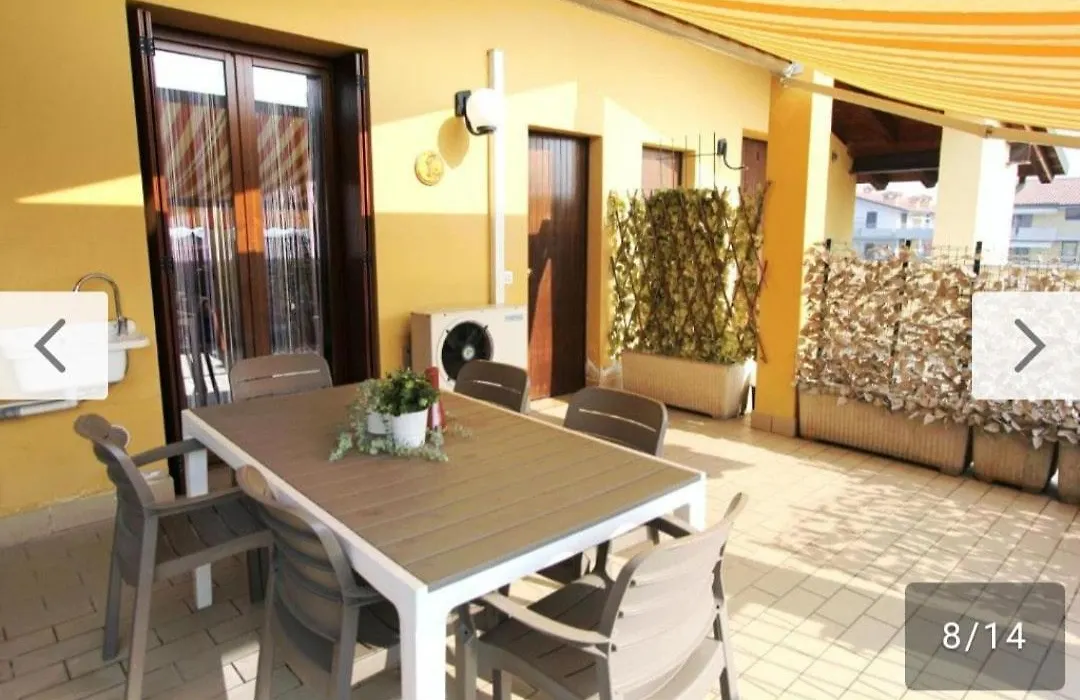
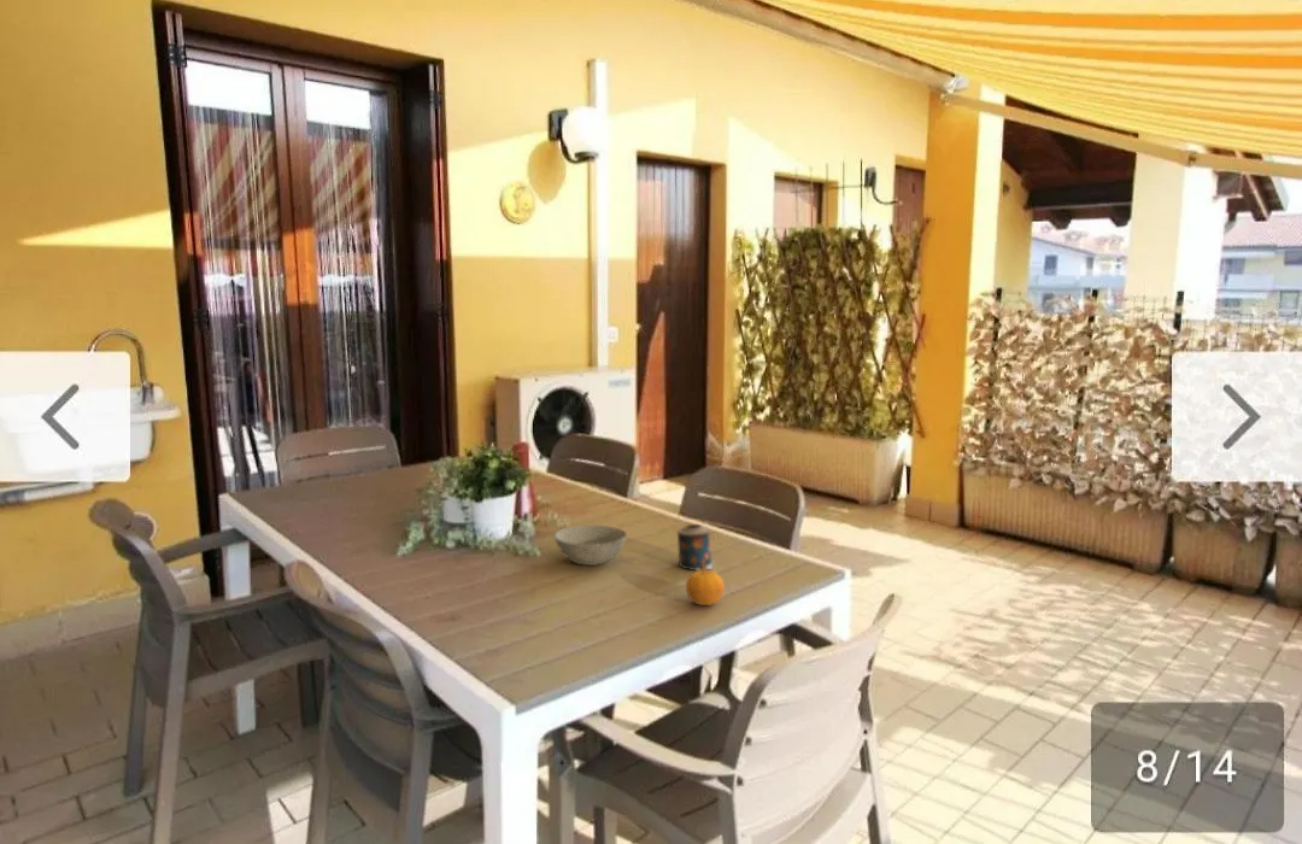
+ candle [676,523,714,572]
+ bowl [553,524,628,567]
+ fruit [685,564,726,606]
